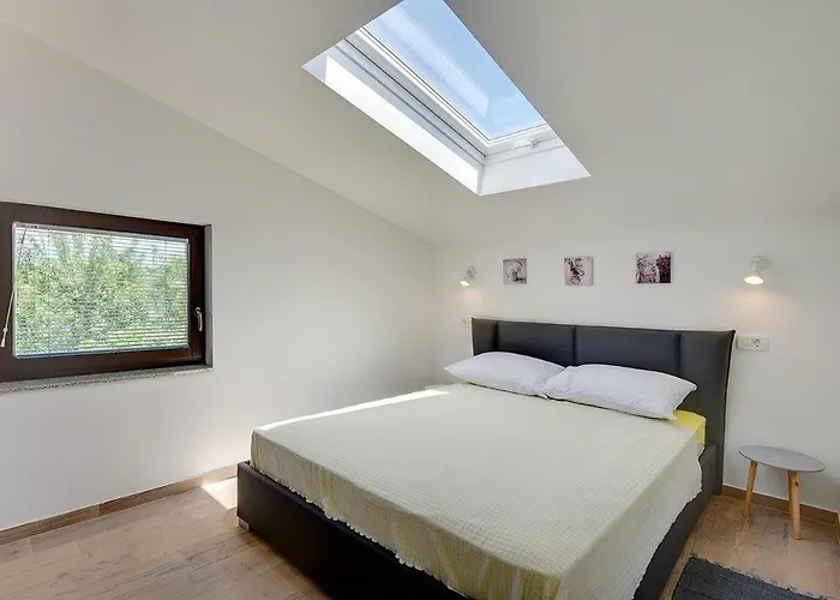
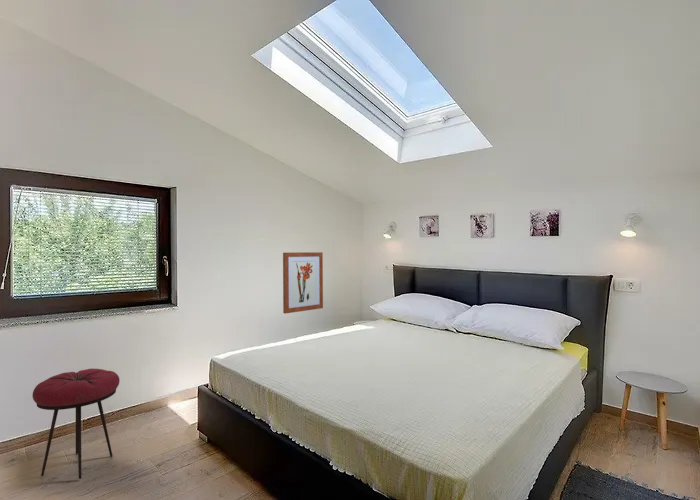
+ wall art [282,251,324,315]
+ stool [31,368,121,480]
